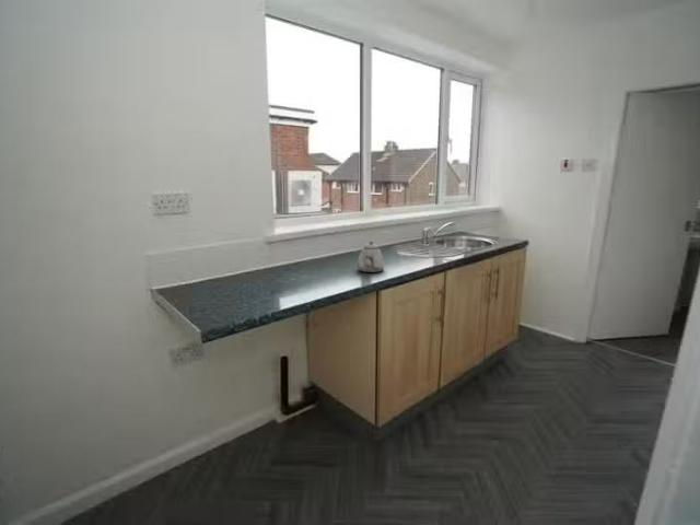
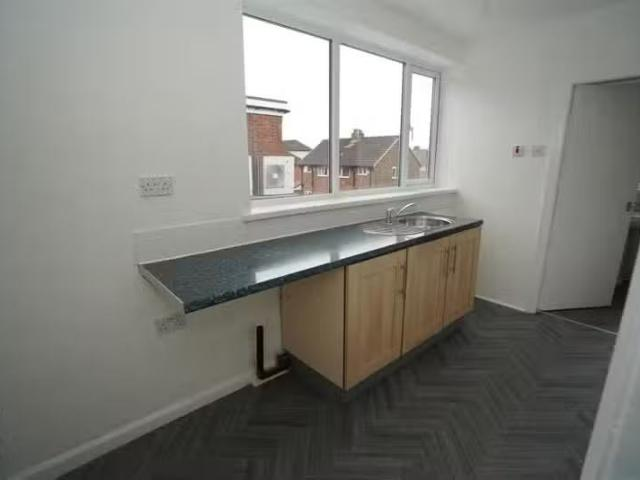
- teapot [357,241,385,273]
